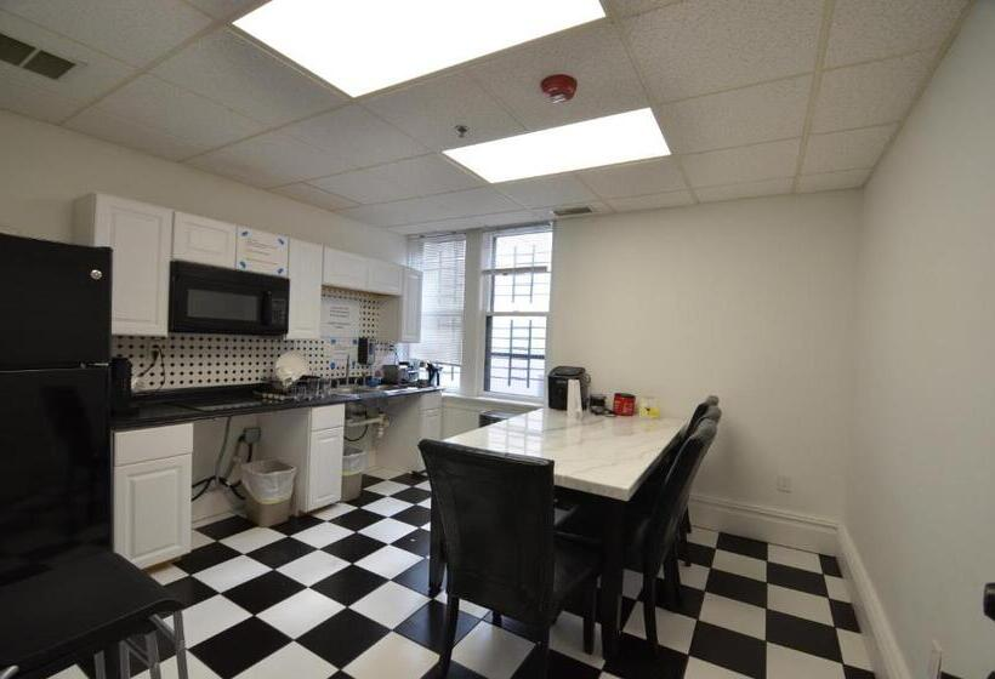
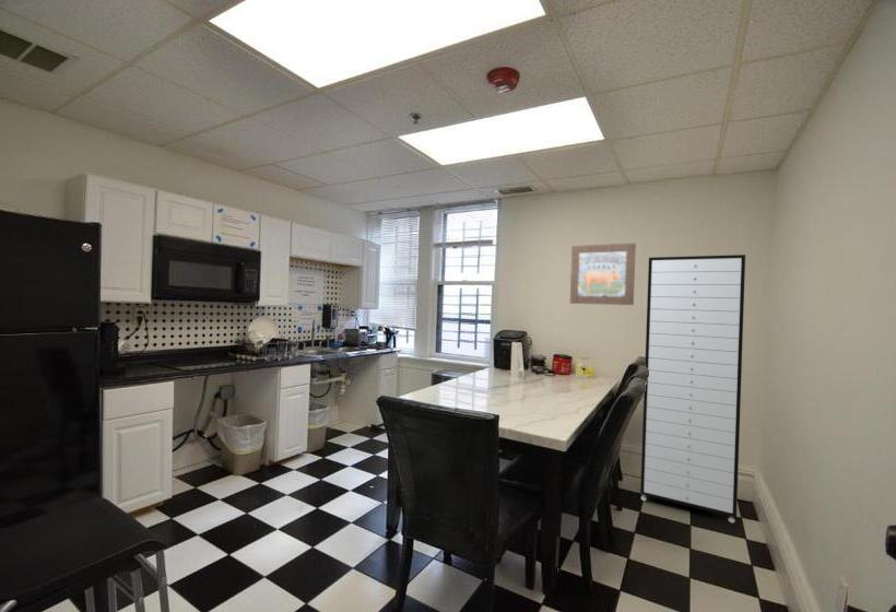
+ storage cabinet [639,254,746,525]
+ wall art [569,242,637,306]
